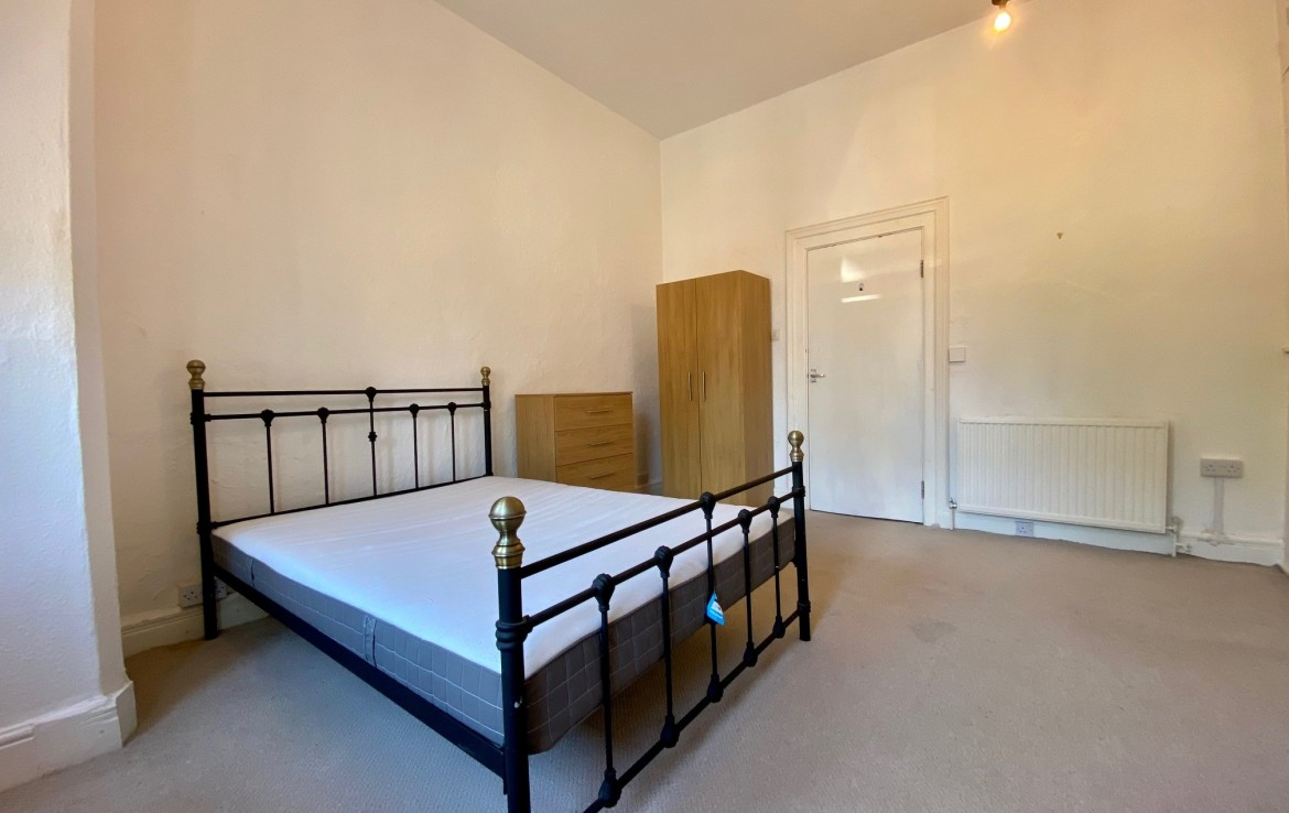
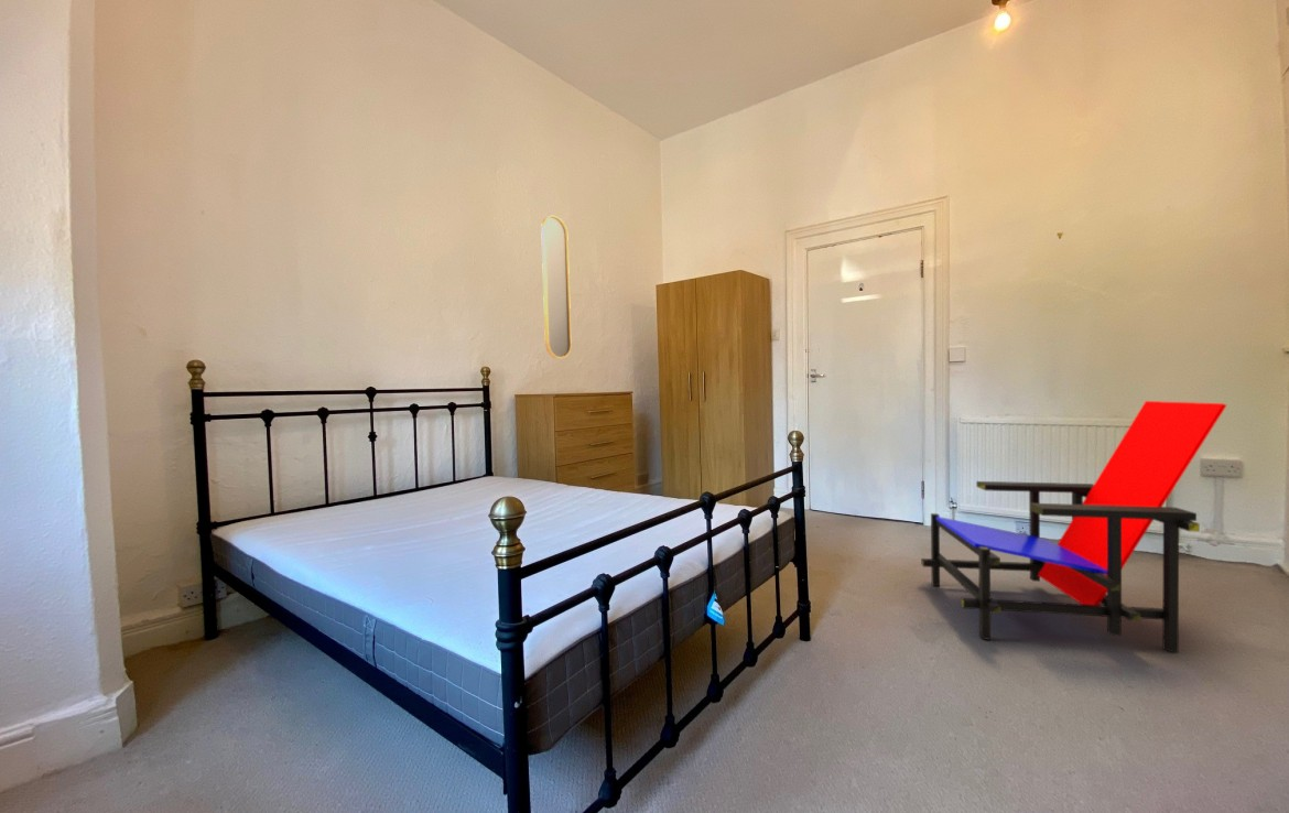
+ home mirror [540,215,573,359]
+ armchair [920,400,1227,653]
